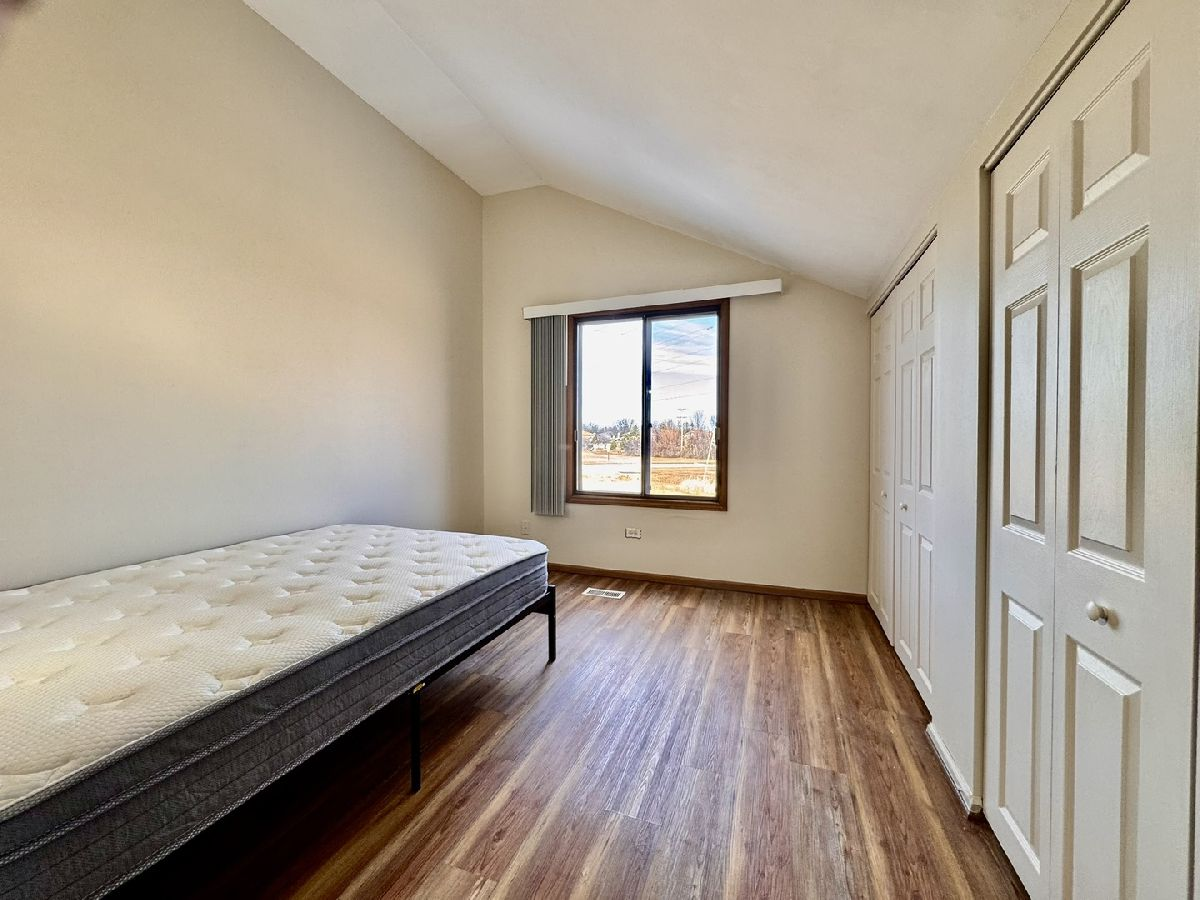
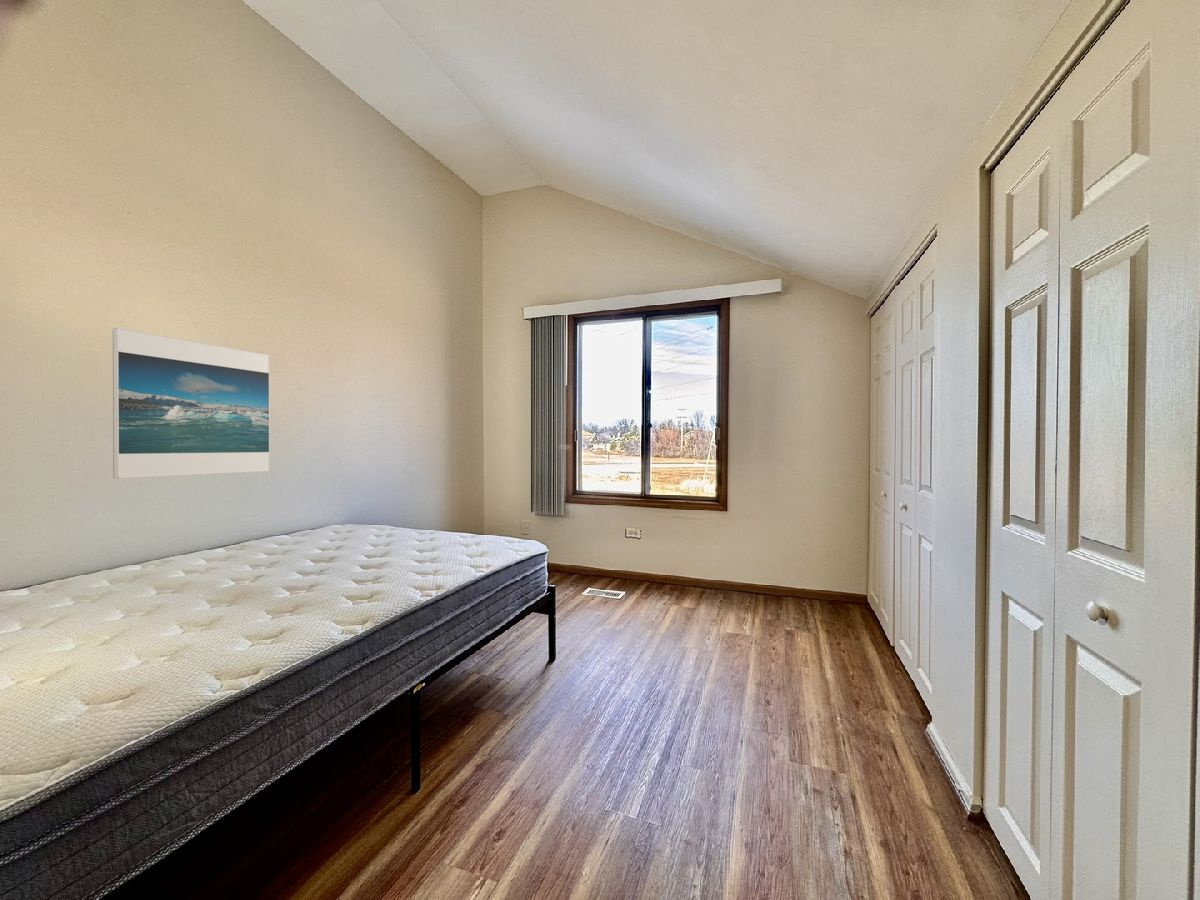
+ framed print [112,327,271,479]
